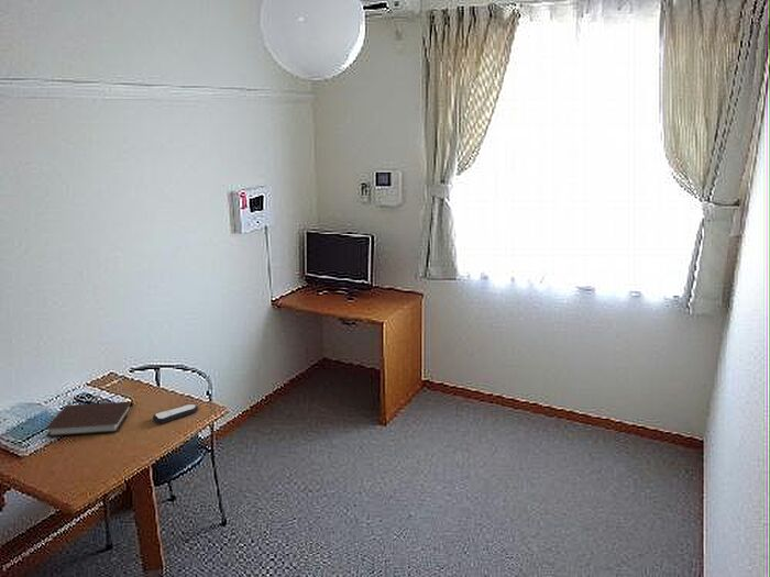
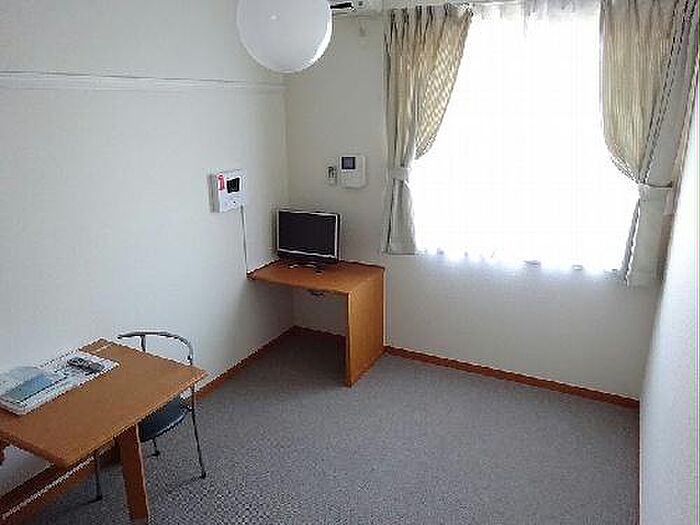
- remote control [152,403,199,424]
- notebook [44,400,134,437]
